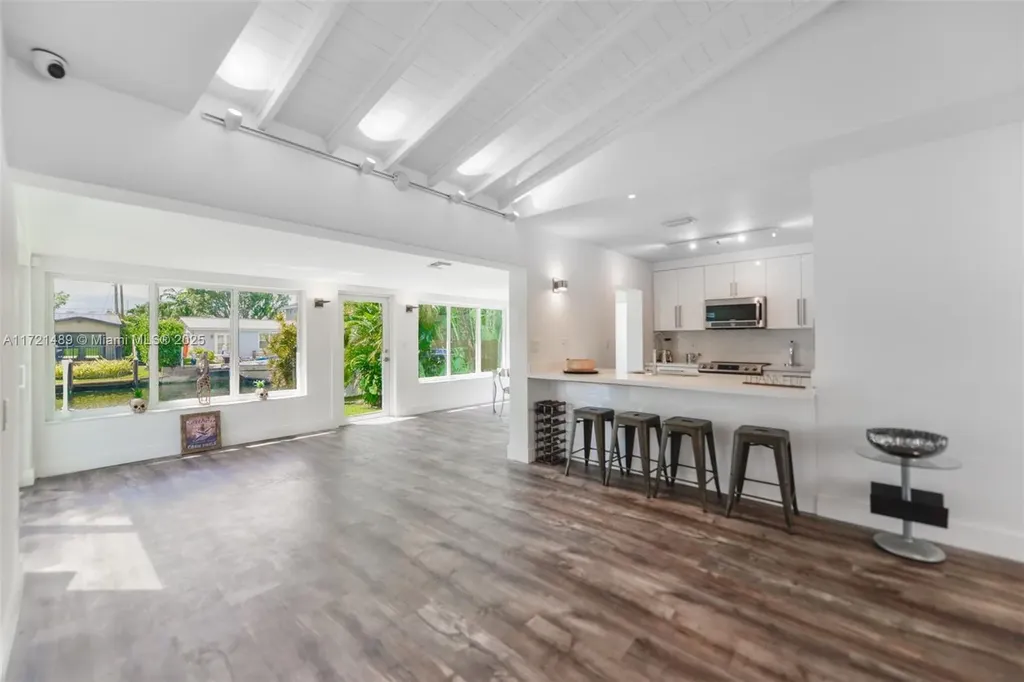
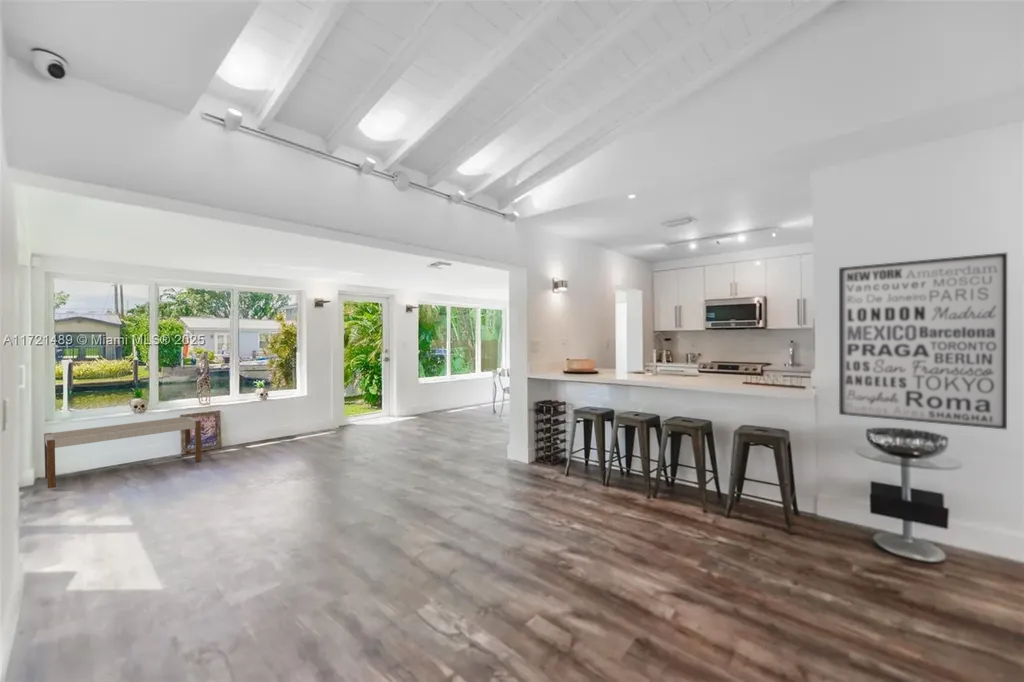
+ bench [43,415,203,489]
+ wall art [838,252,1008,431]
